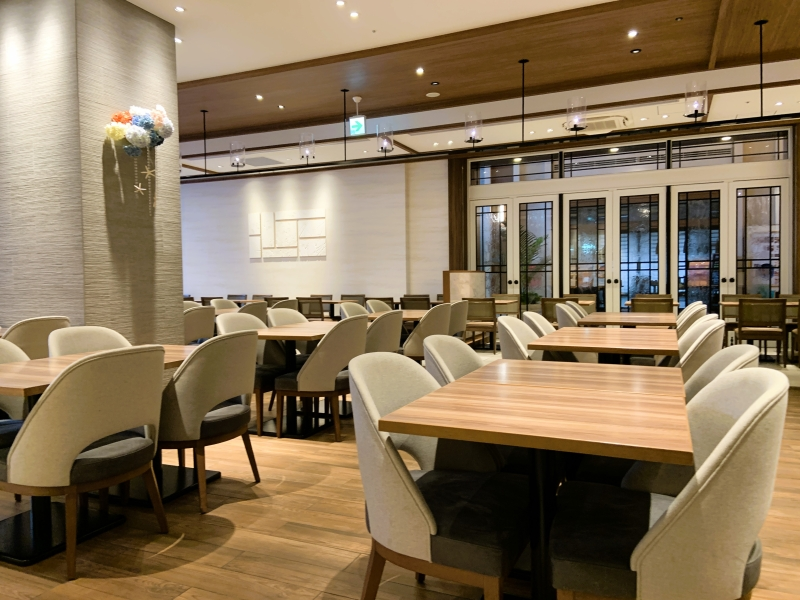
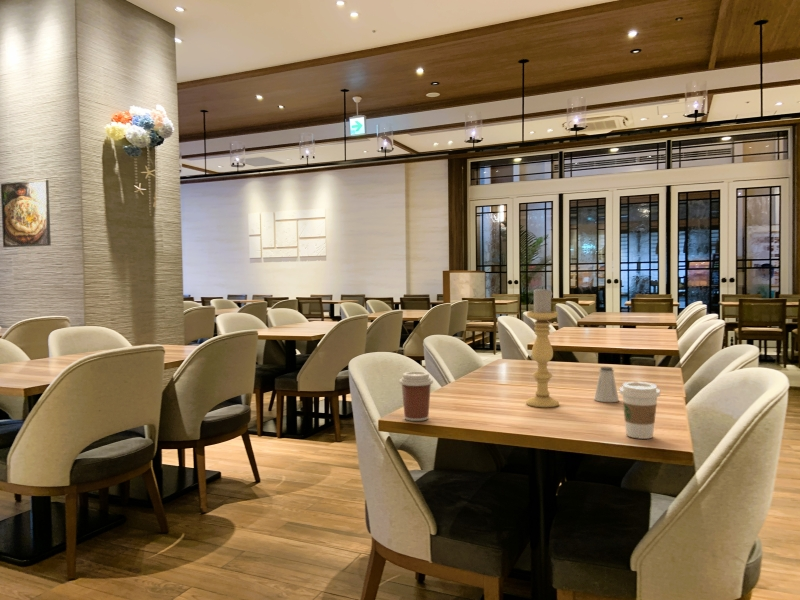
+ coffee cup [398,371,434,422]
+ coffee cup [619,381,661,440]
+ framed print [0,179,52,248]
+ candle holder [525,286,560,408]
+ saltshaker [593,366,620,403]
